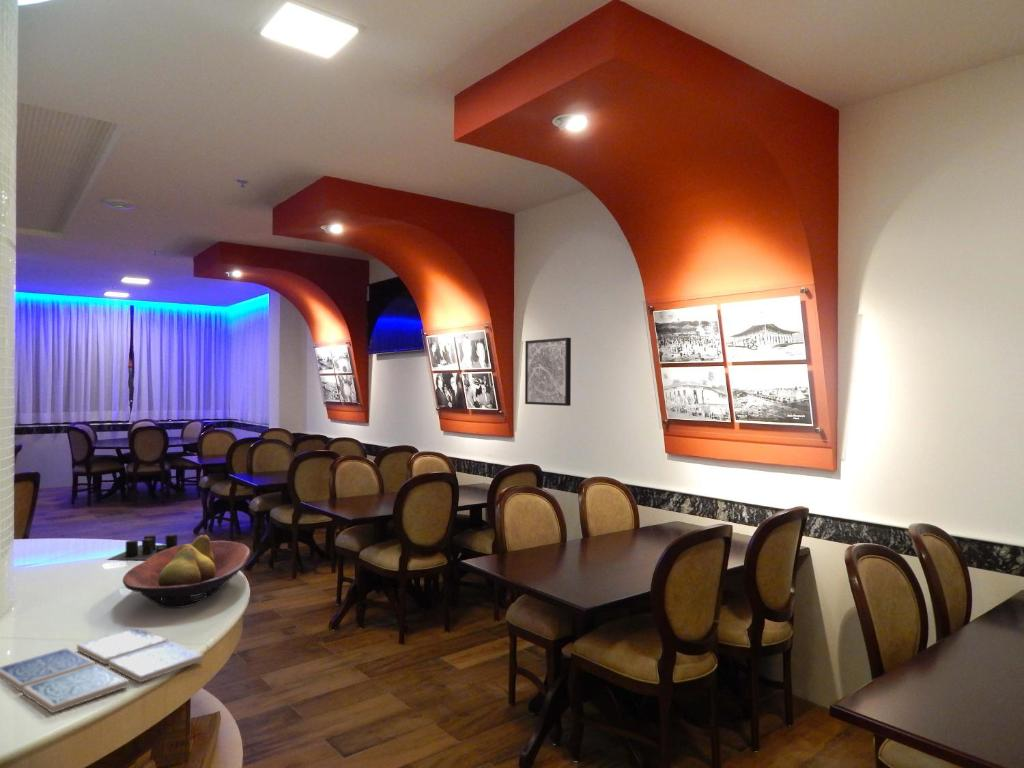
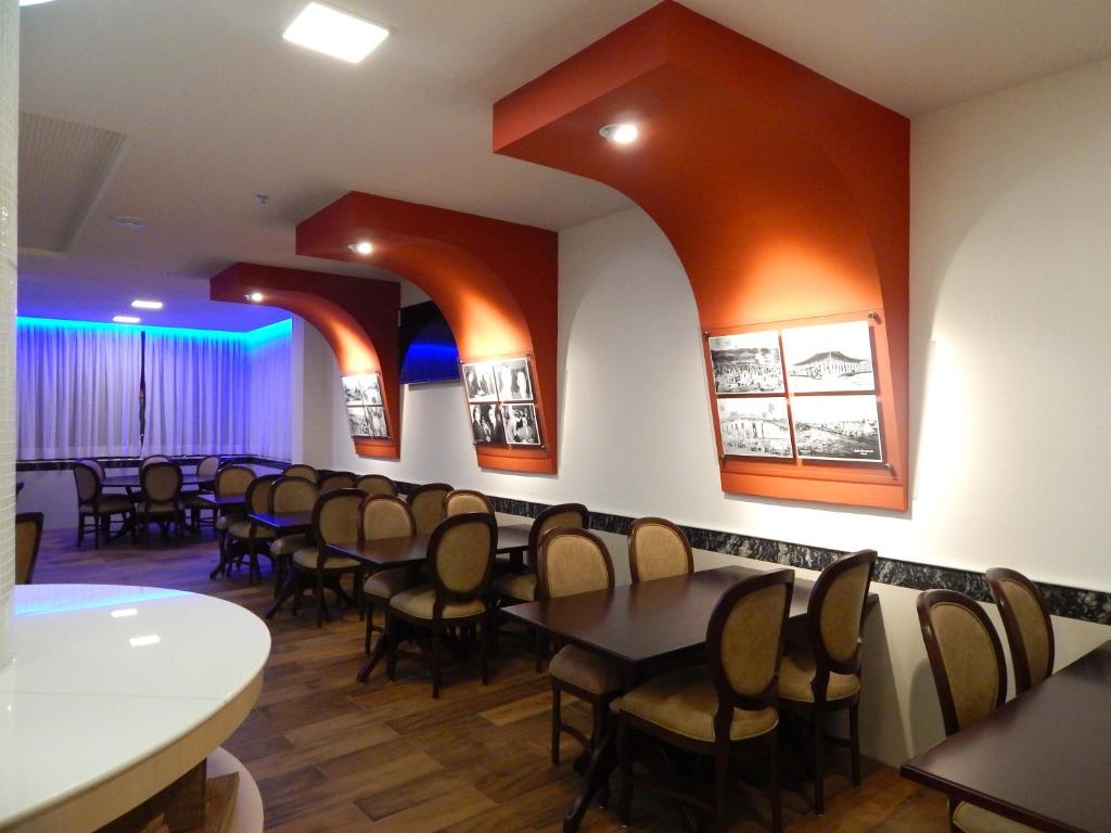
- drink coaster [0,626,205,714]
- candle [106,533,180,561]
- fruit bowl [122,534,252,609]
- wall art [524,337,572,407]
